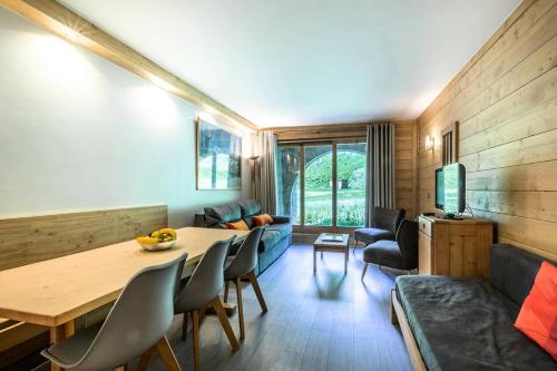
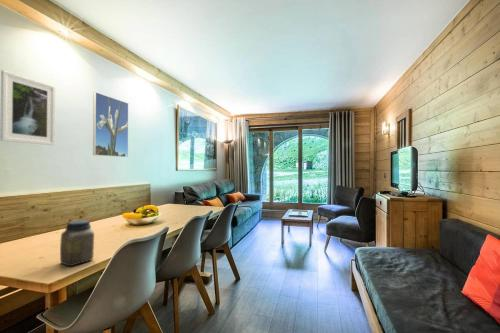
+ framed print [92,91,129,158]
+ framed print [0,69,56,146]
+ jar [59,219,95,267]
